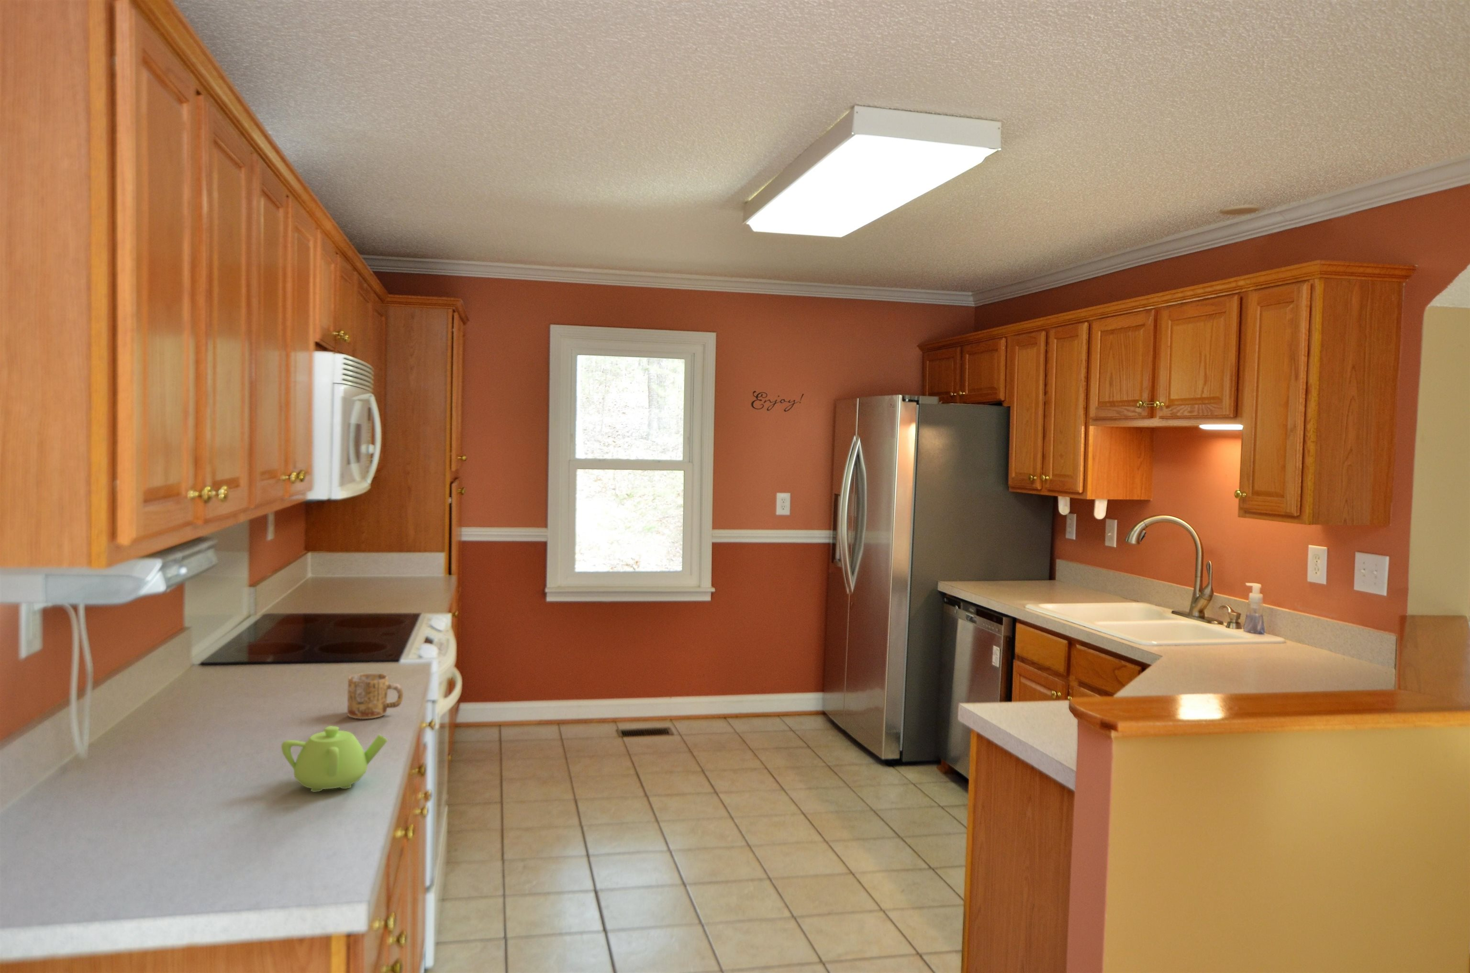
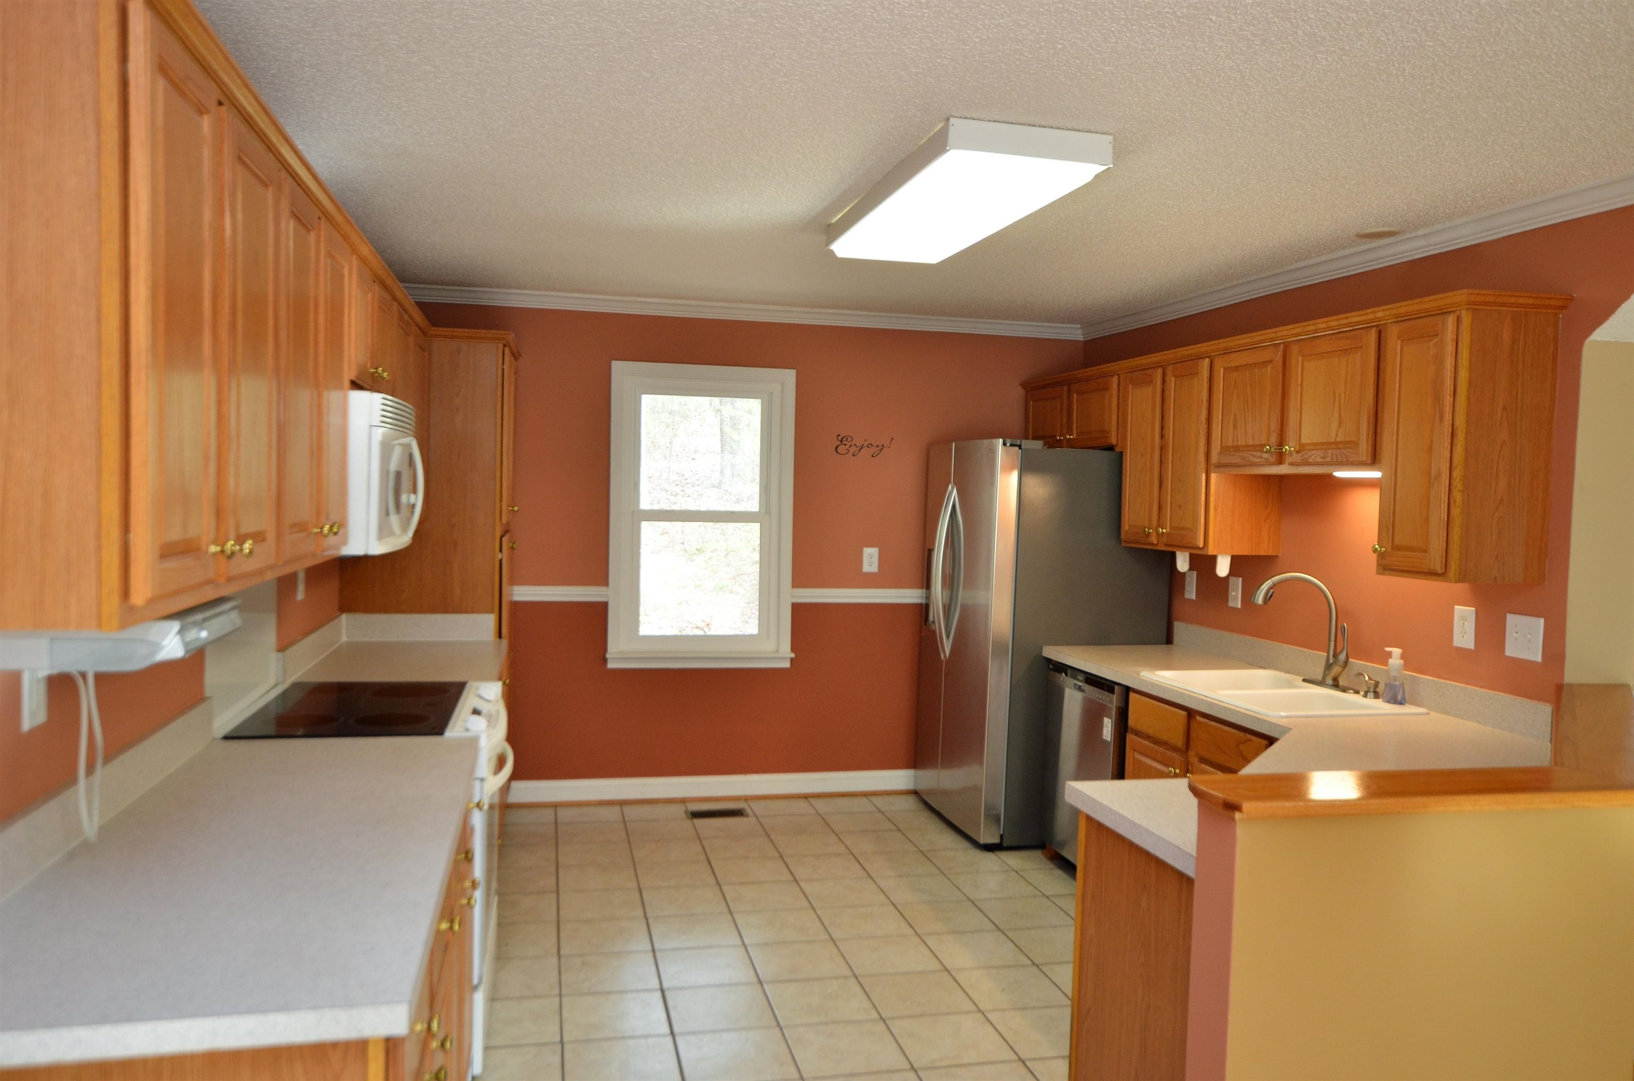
- mug [347,672,404,720]
- teapot [281,725,388,793]
